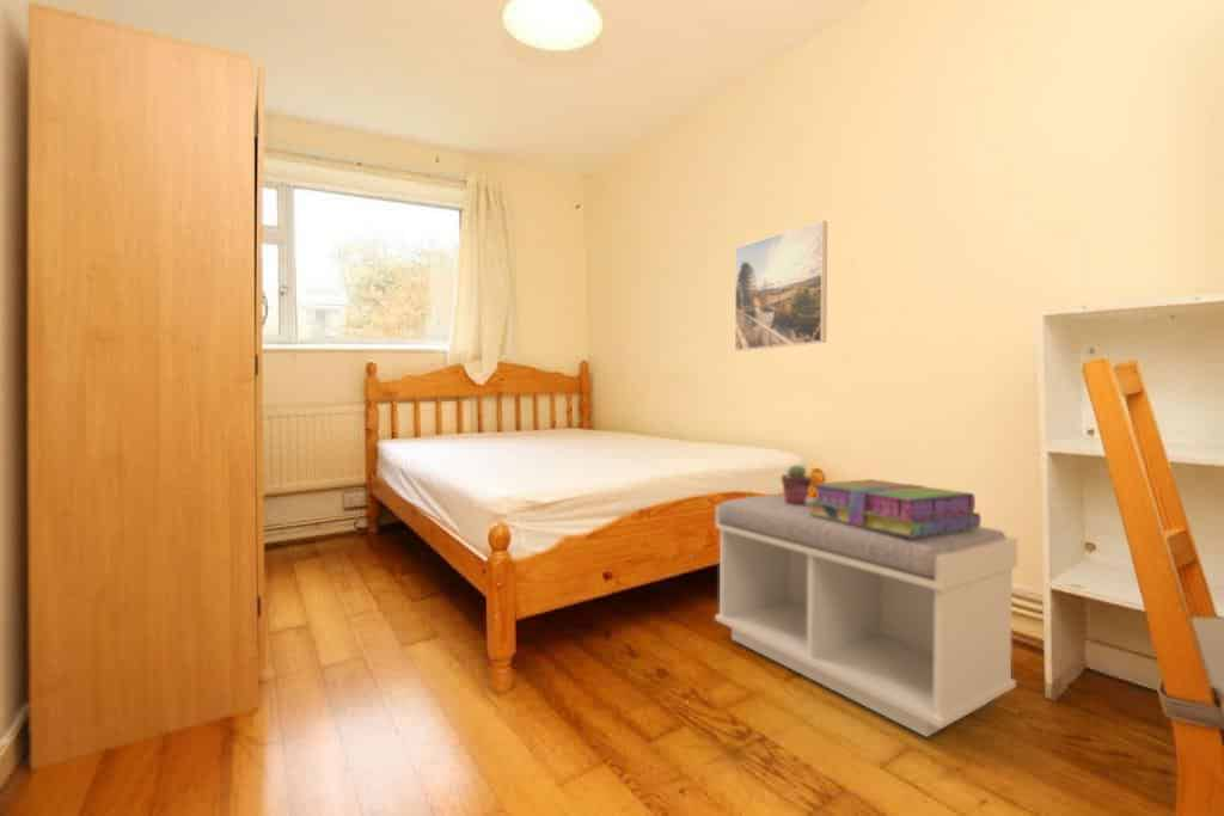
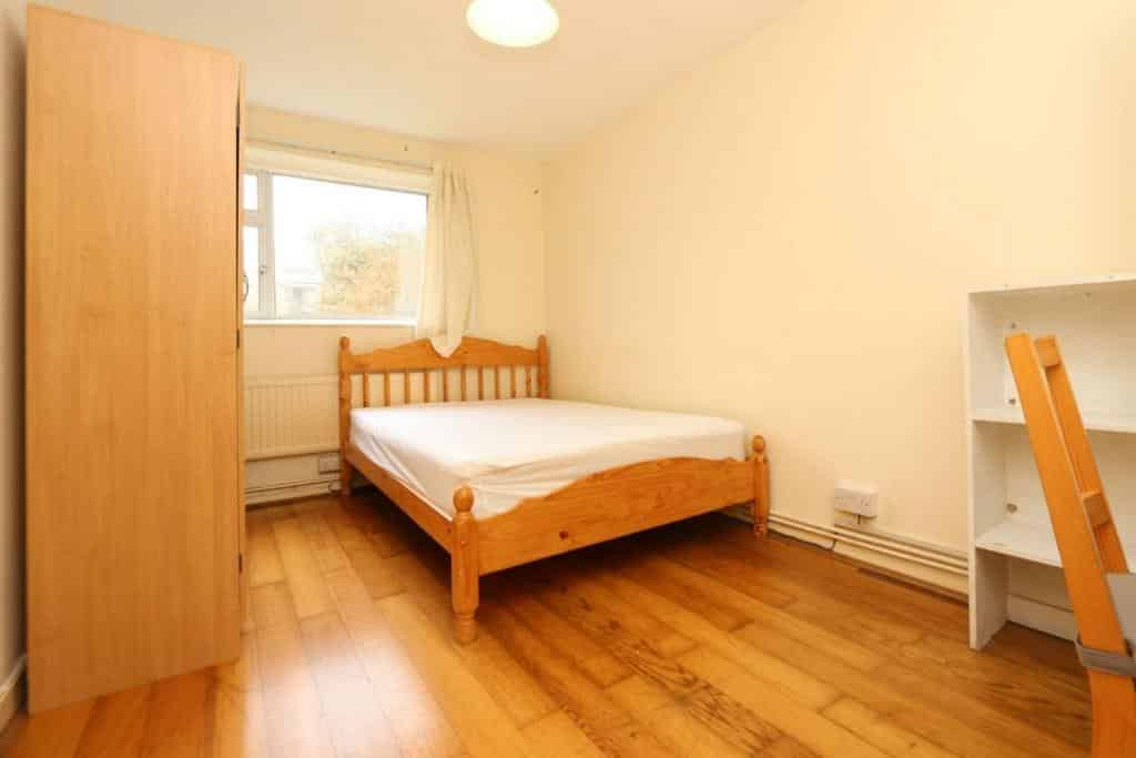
- stack of books [809,478,981,538]
- bench [714,493,1018,738]
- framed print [734,219,828,352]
- potted succulent [779,464,813,505]
